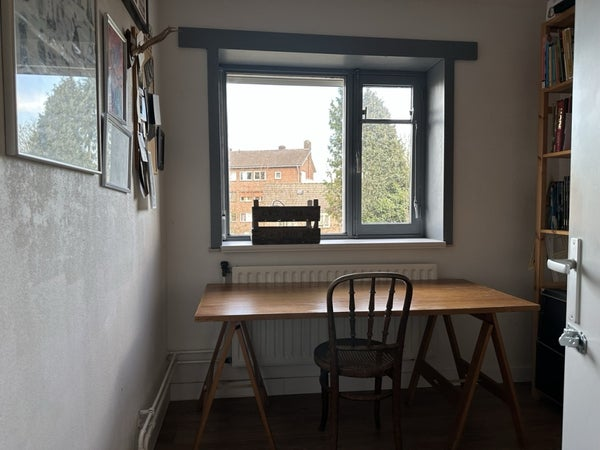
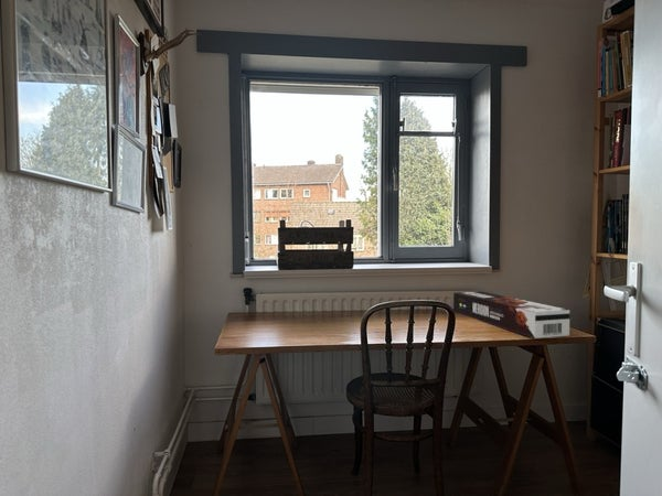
+ cookie box [452,290,570,339]
